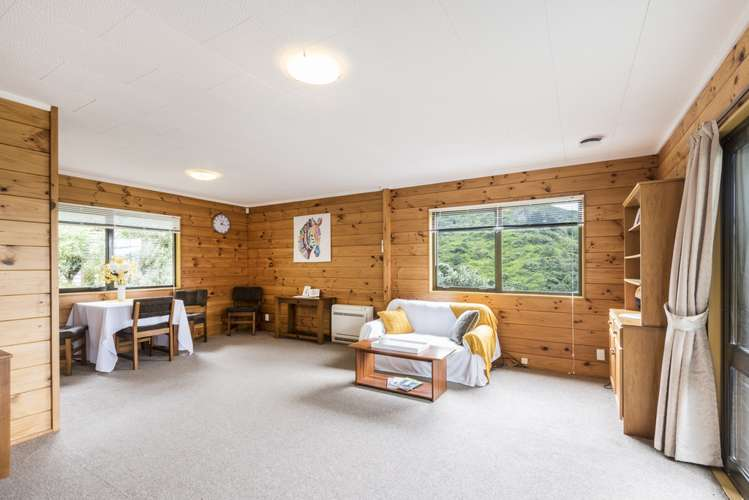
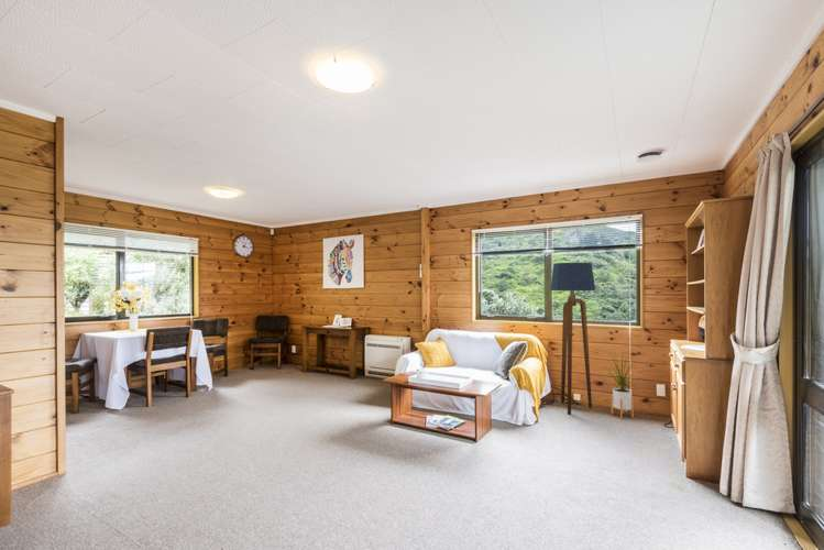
+ floor lamp [549,262,596,416]
+ house plant [602,350,639,419]
